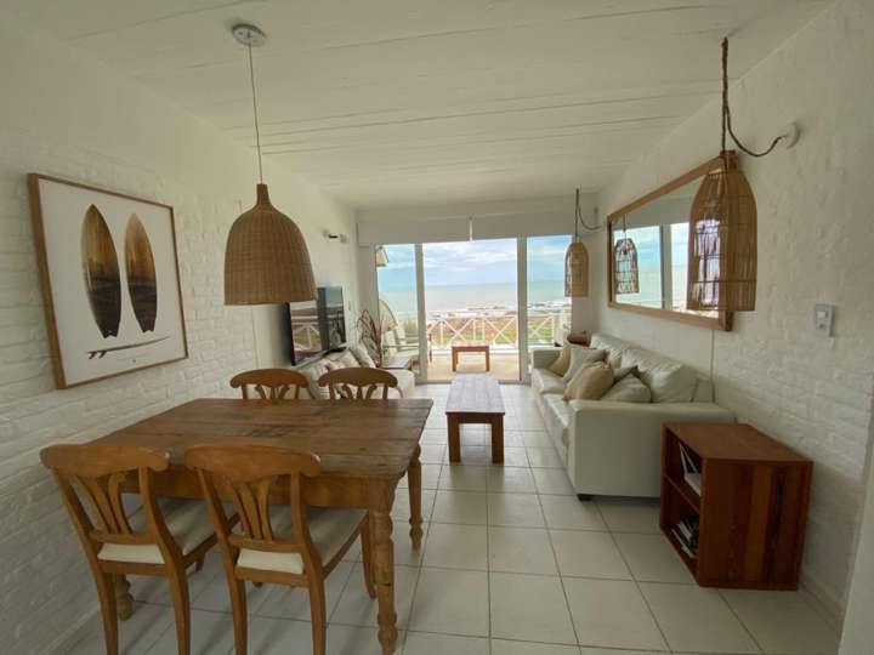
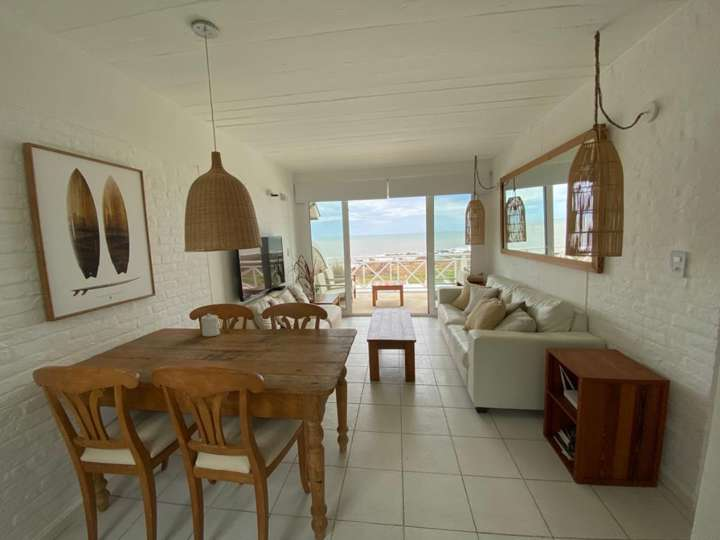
+ candle [200,312,221,337]
